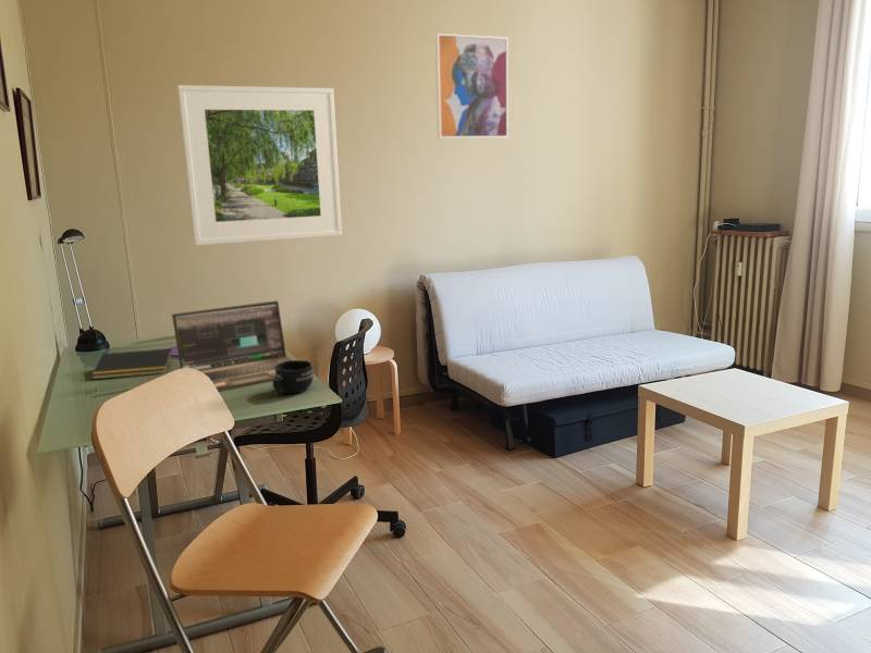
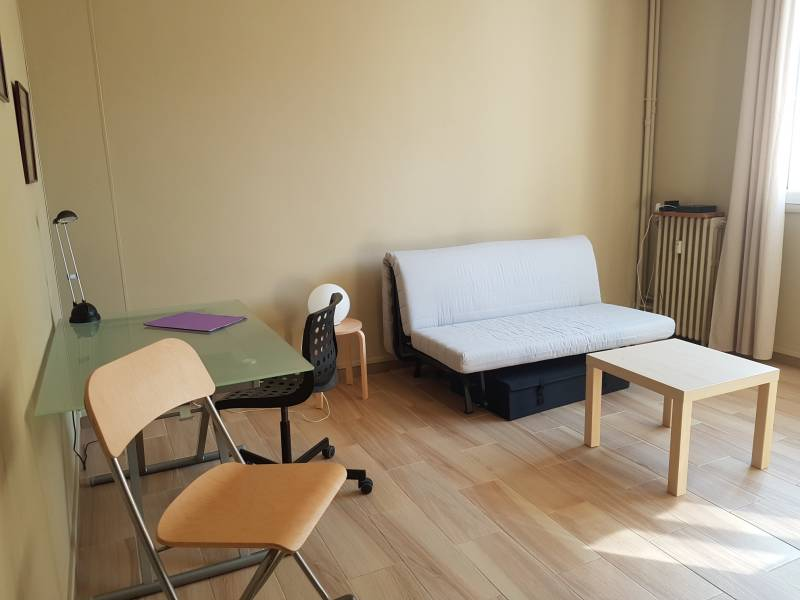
- wall art [434,33,510,139]
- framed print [176,84,343,246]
- laptop [171,299,293,393]
- notepad [90,347,173,381]
- mug [271,359,315,395]
